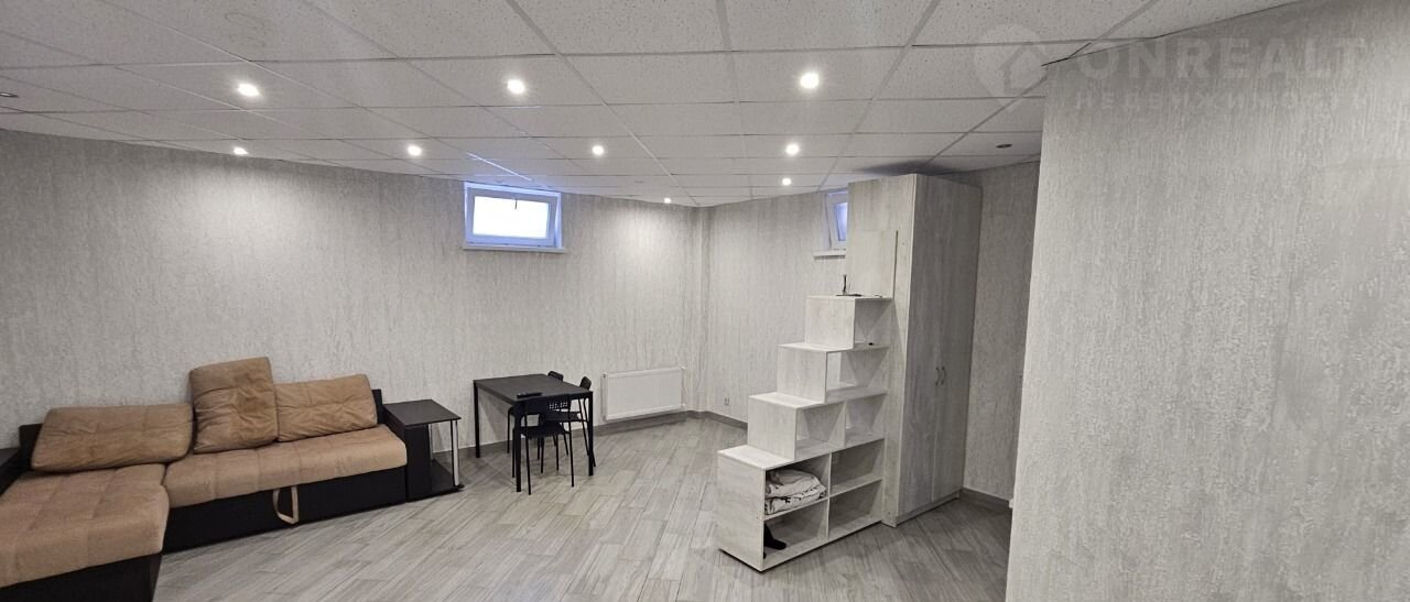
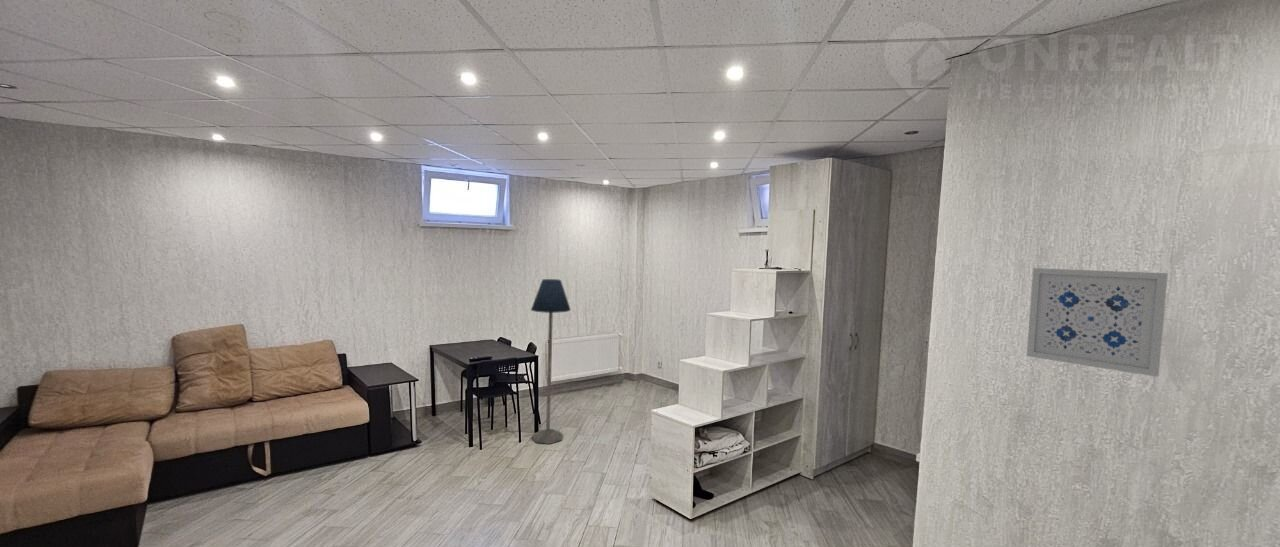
+ floor lamp [530,278,572,445]
+ wall art [1026,267,1169,378]
